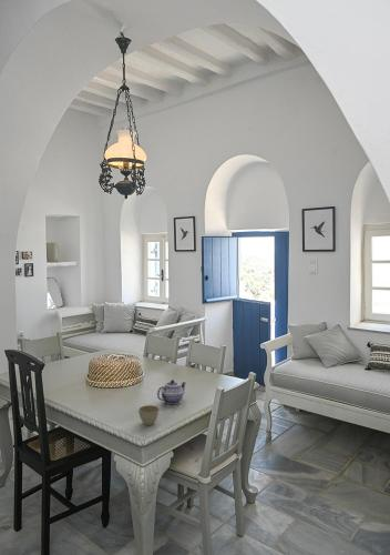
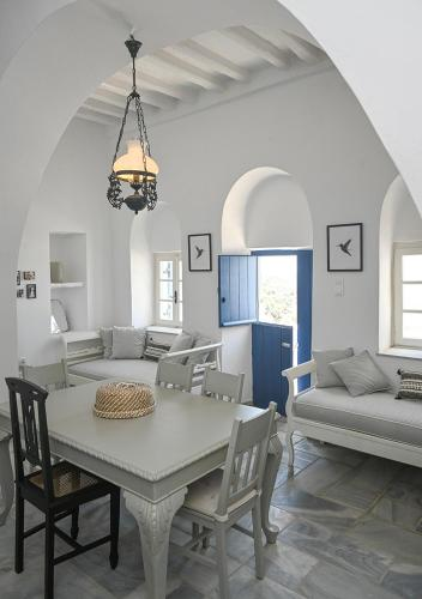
- flower pot [137,404,161,426]
- teapot [156,379,187,405]
